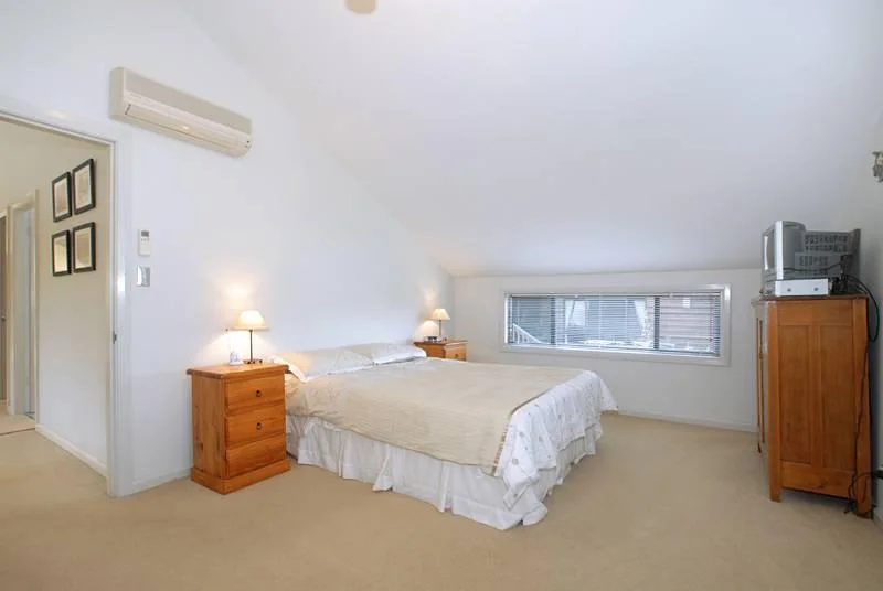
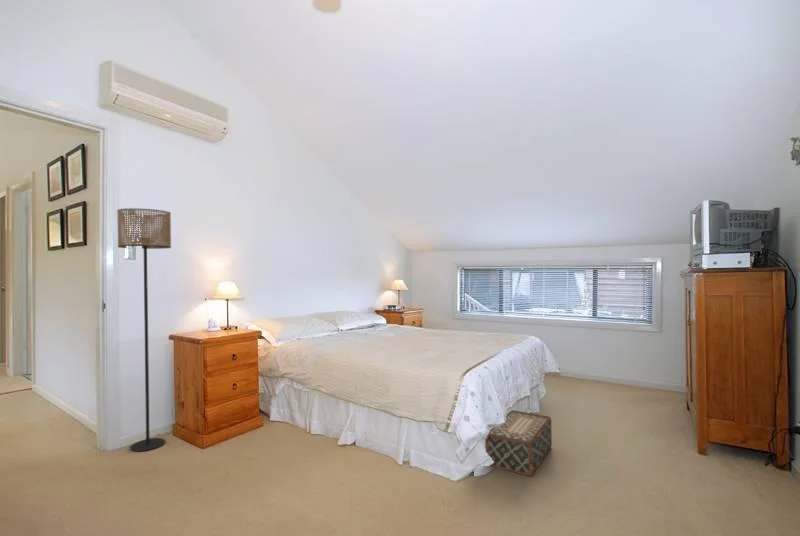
+ woven basket [484,409,553,477]
+ floor lamp [116,207,172,453]
